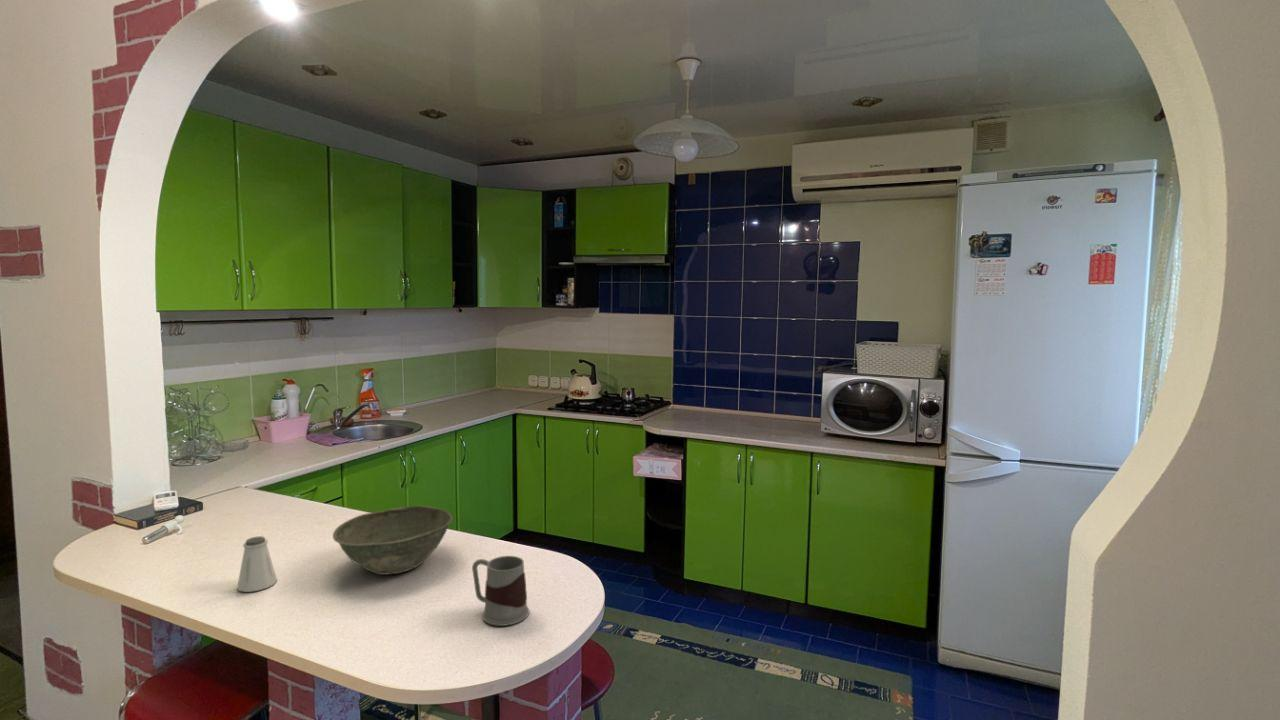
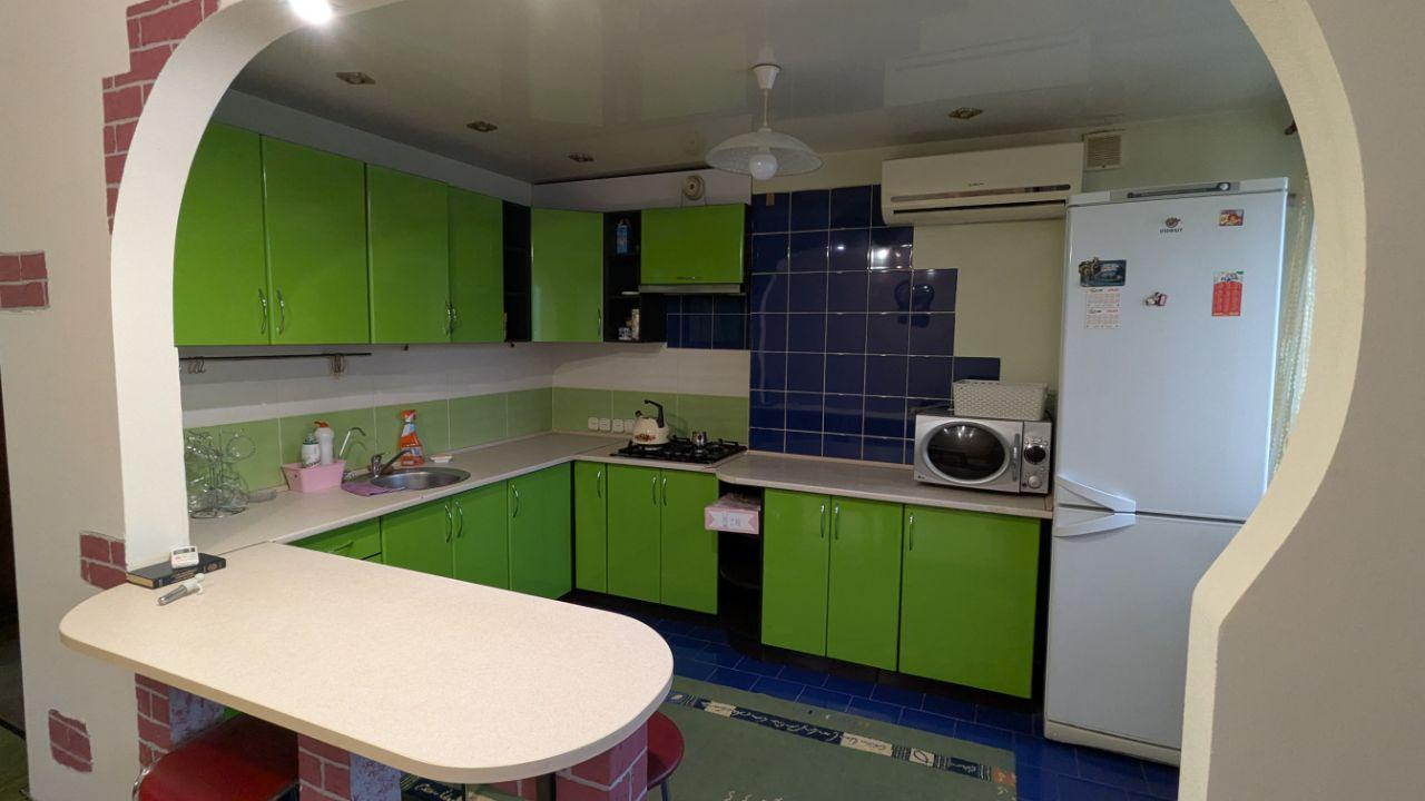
- mug [471,555,530,627]
- bowl [332,505,454,576]
- saltshaker [236,535,278,593]
